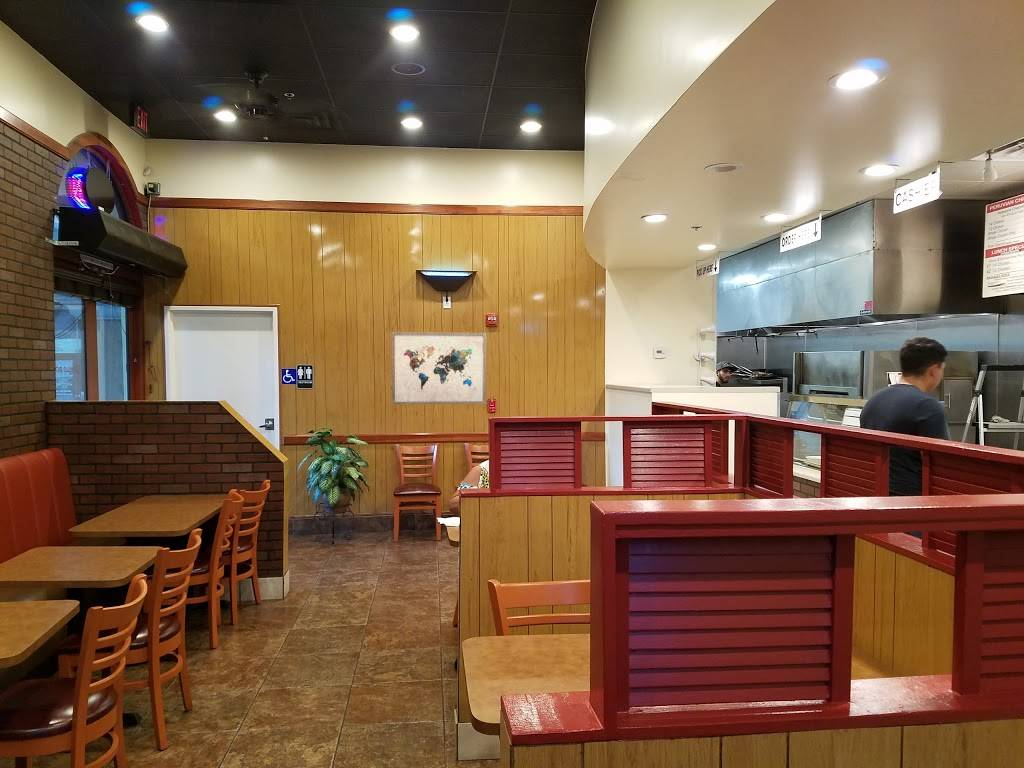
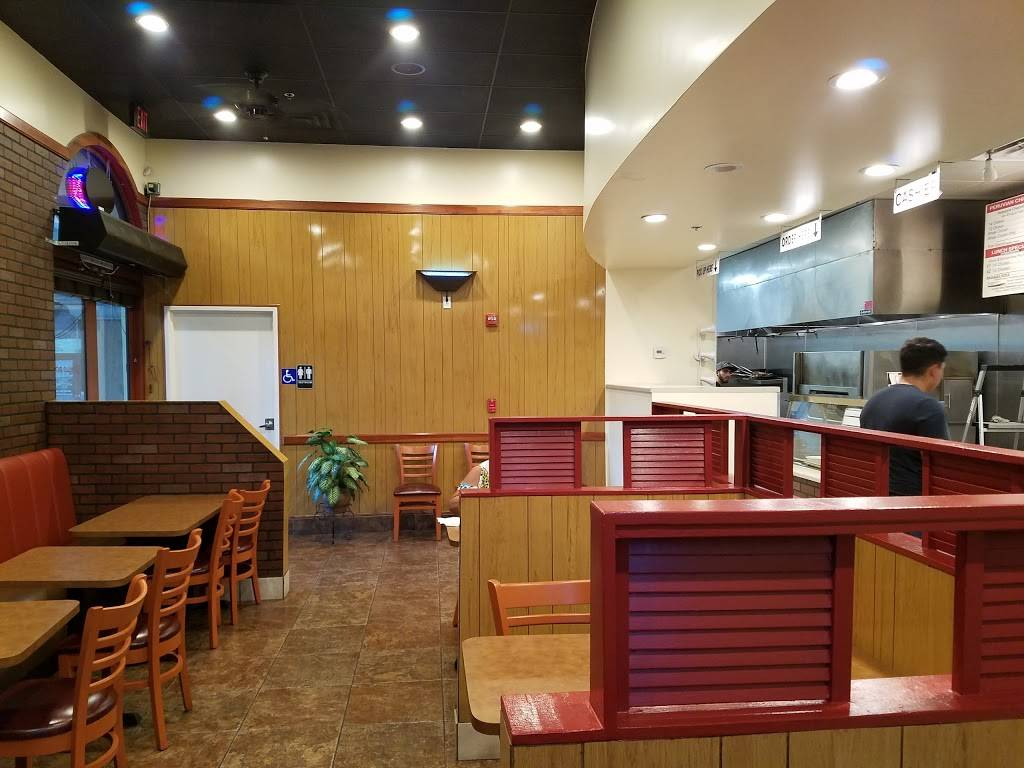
- wall art [391,331,488,406]
